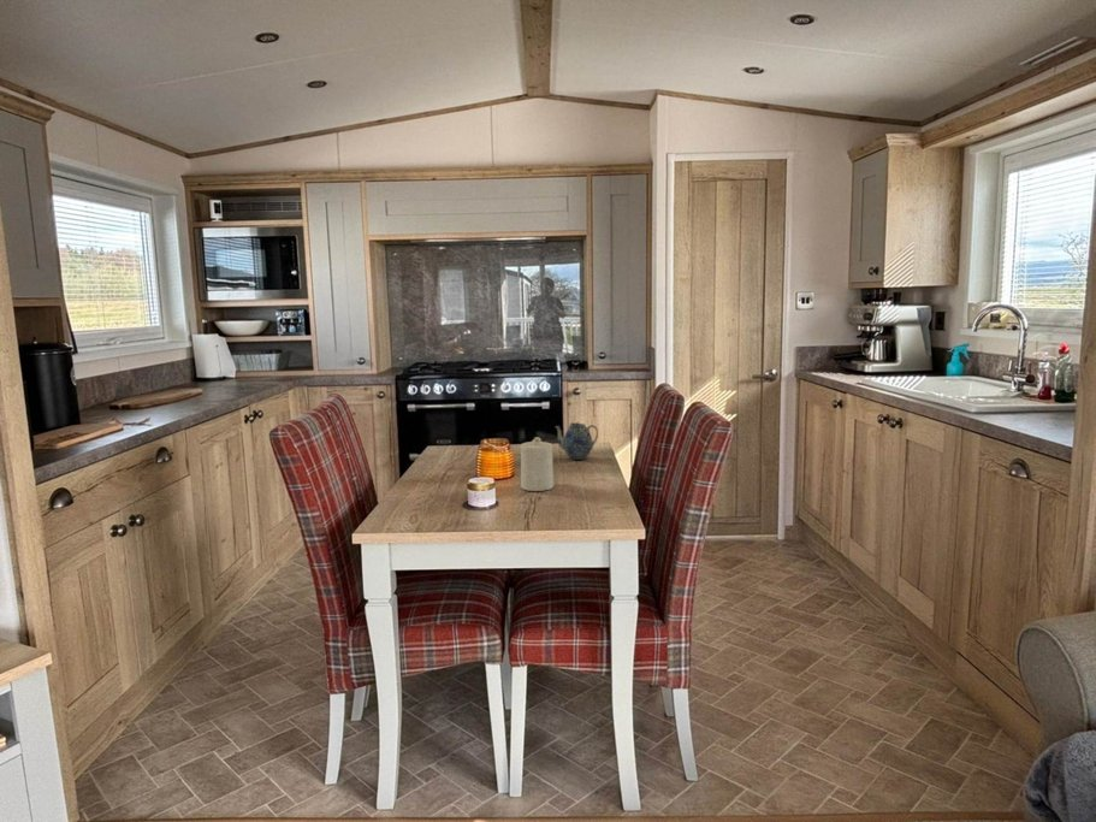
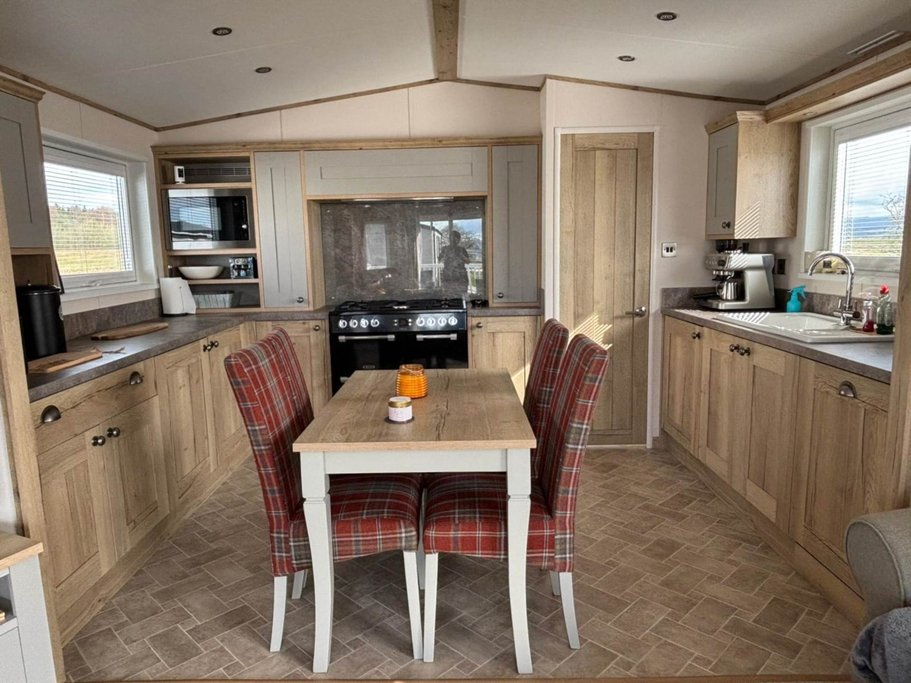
- teapot [555,421,599,461]
- candle [520,436,555,492]
